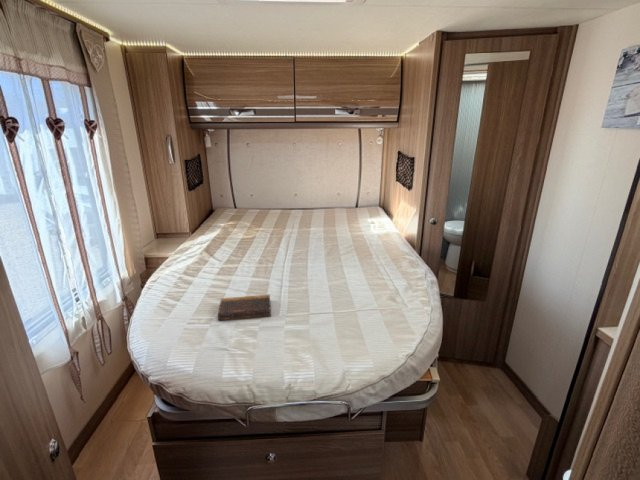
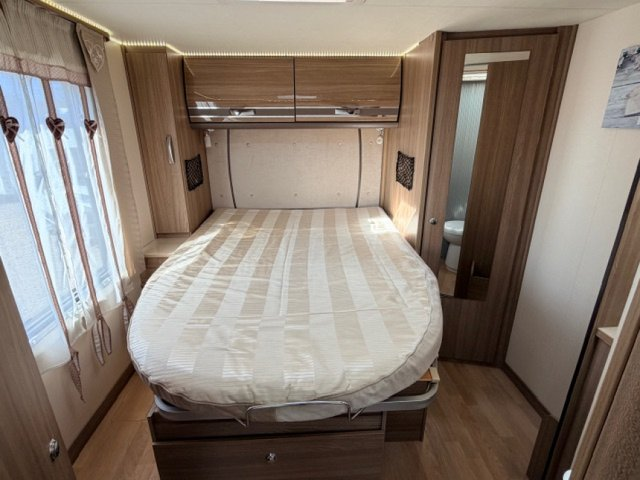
- book [217,294,272,321]
